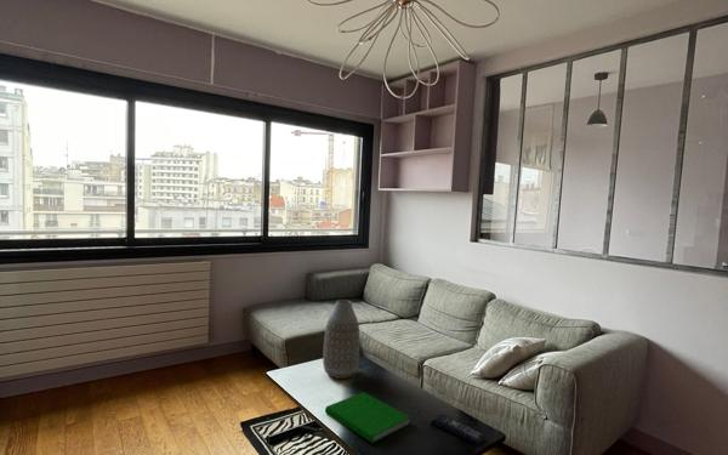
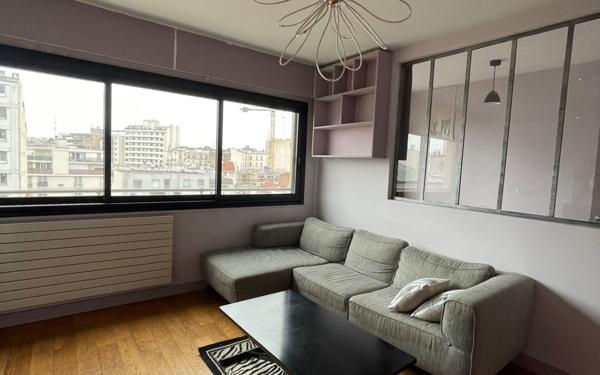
- book [324,391,411,444]
- vase [322,298,360,380]
- remote control [430,414,487,445]
